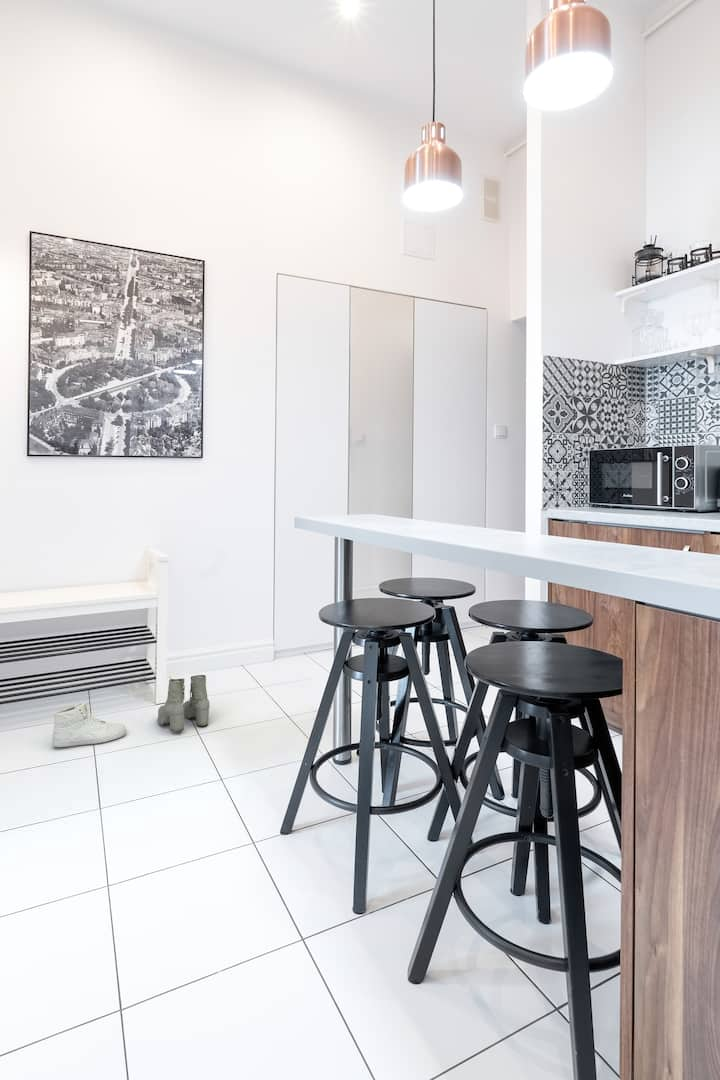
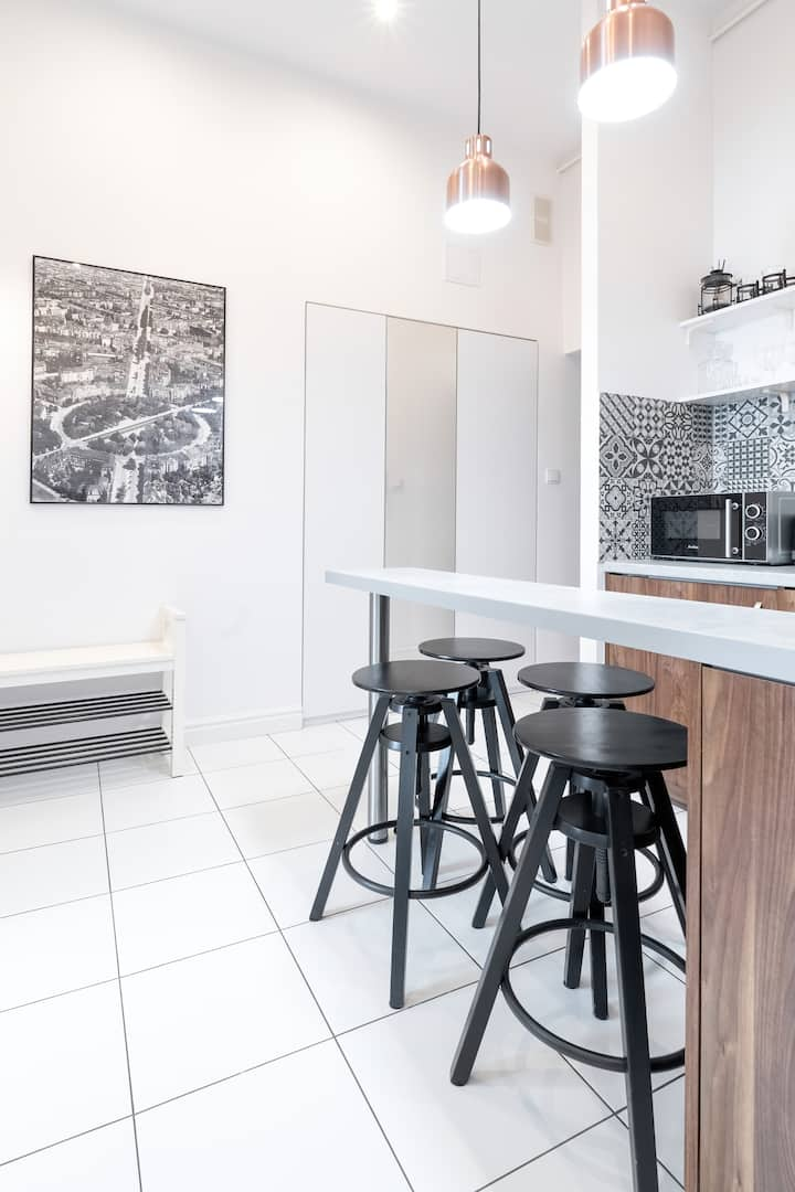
- sneaker [51,701,127,748]
- boots [157,674,211,733]
